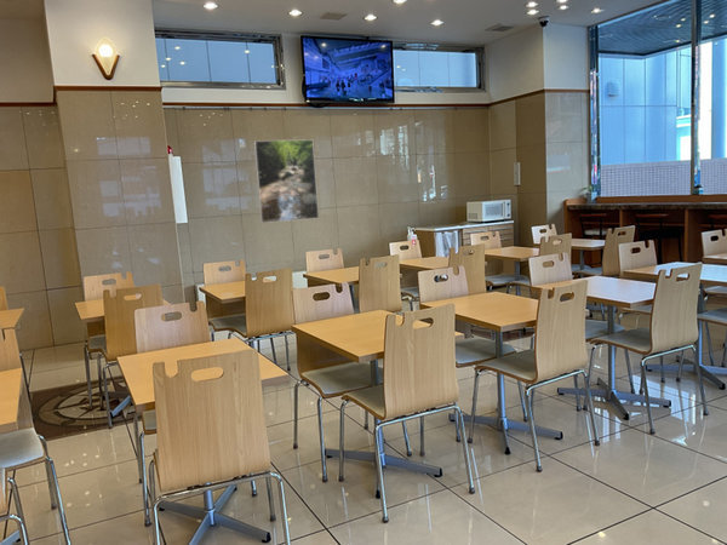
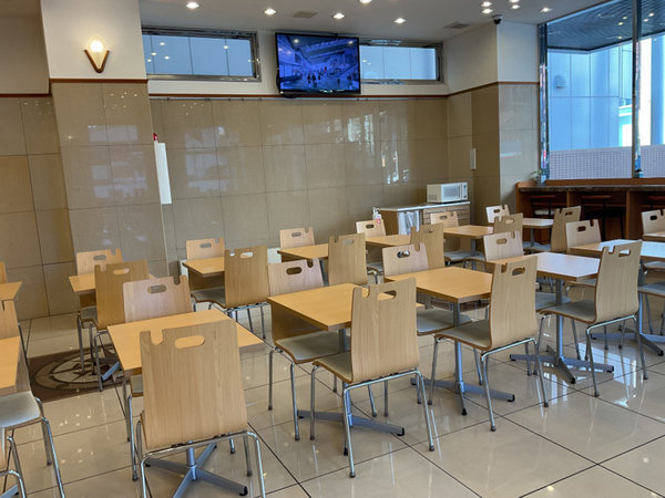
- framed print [253,138,320,224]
